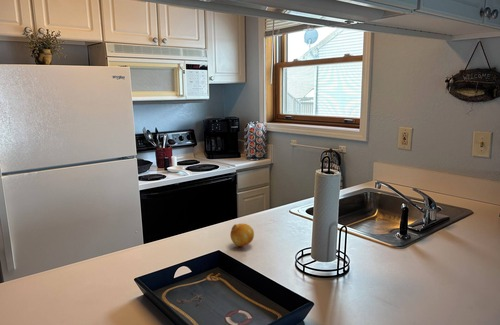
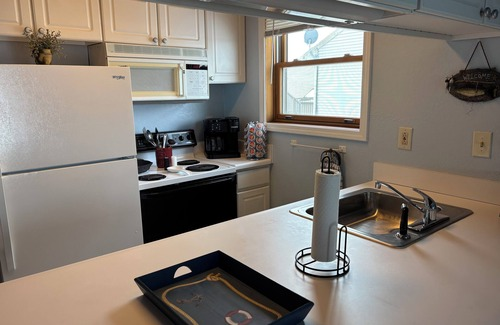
- fruit [229,222,255,248]
